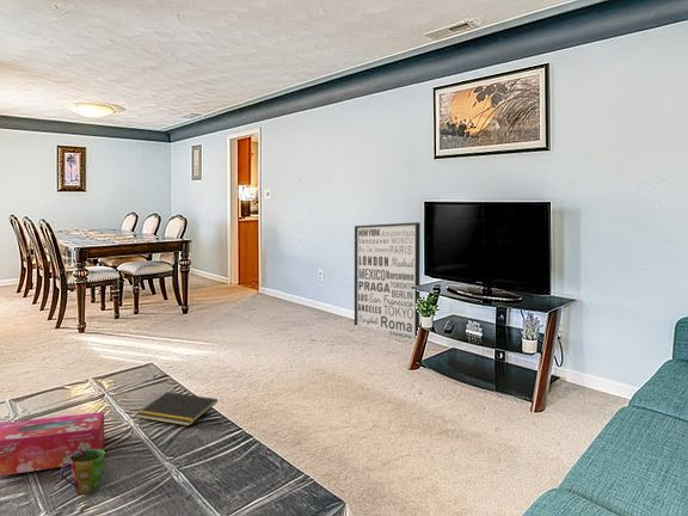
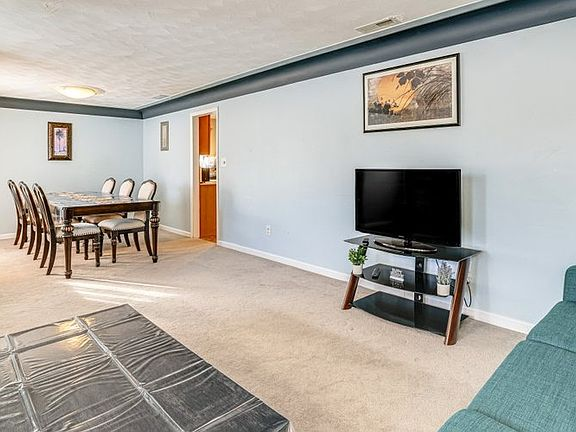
- notepad [134,391,219,428]
- cup [59,449,106,496]
- tissue box [0,411,105,477]
- wall art [354,221,422,342]
